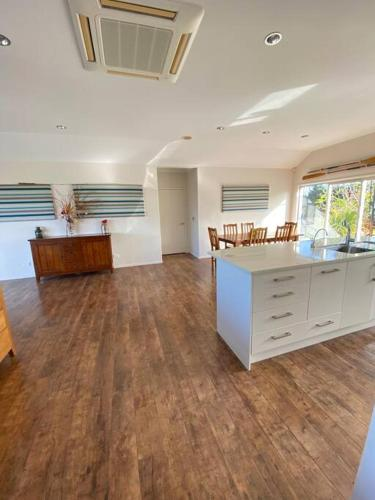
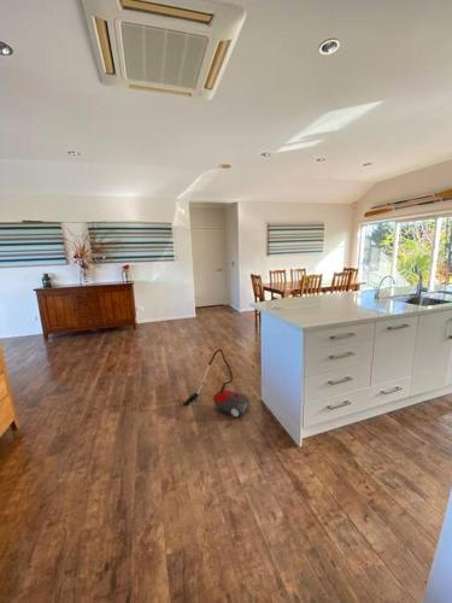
+ vacuum cleaner [182,349,251,420]
